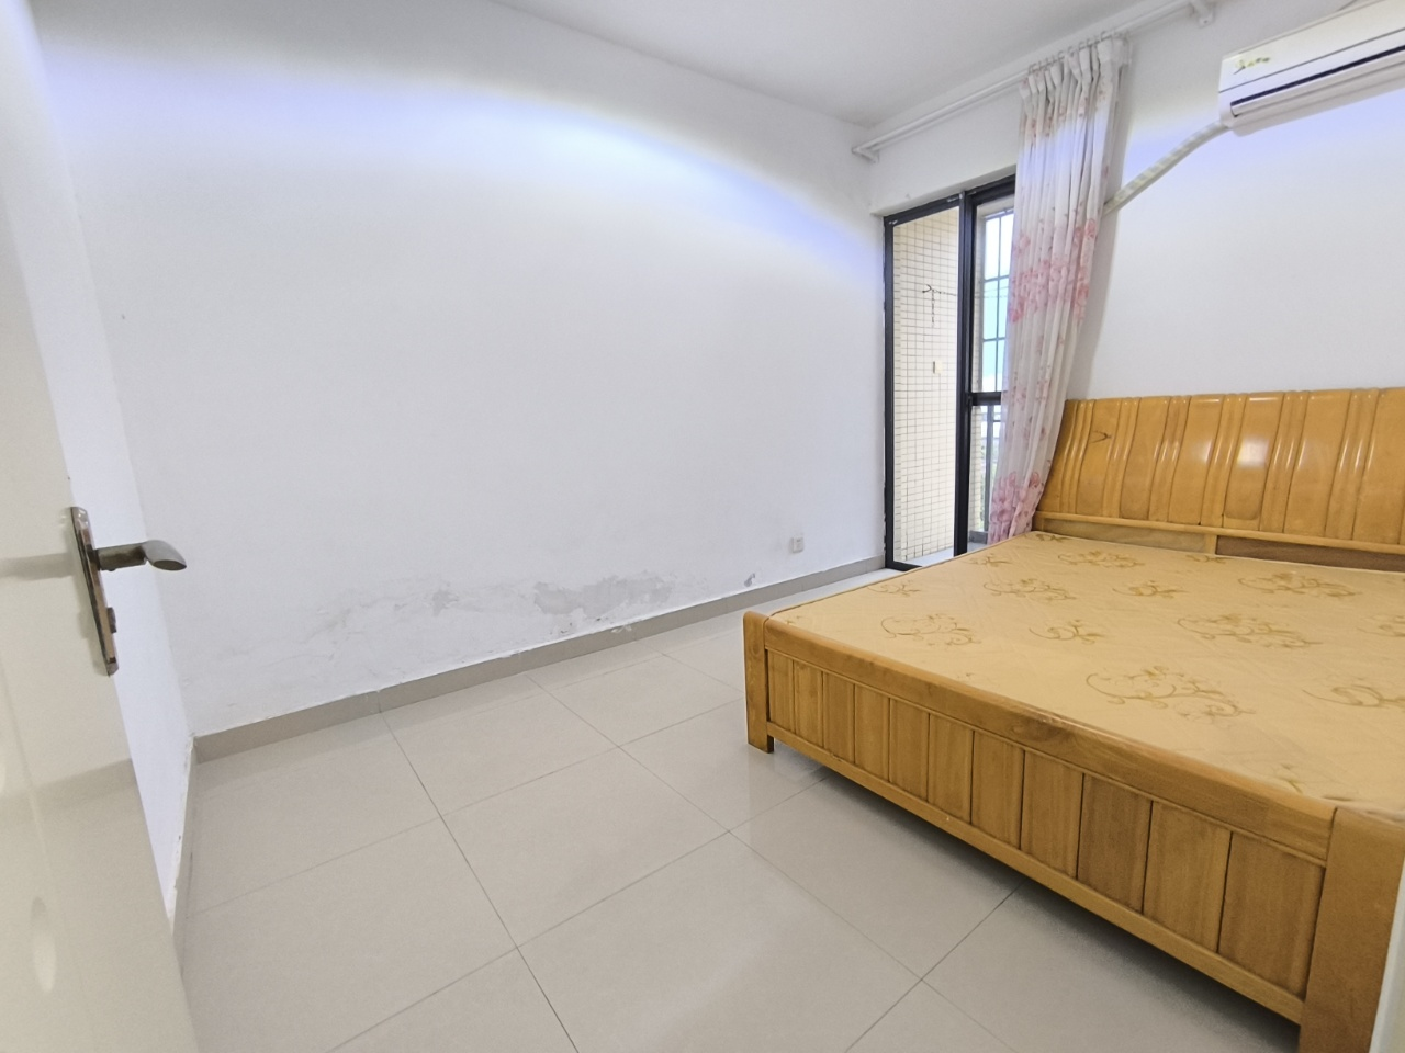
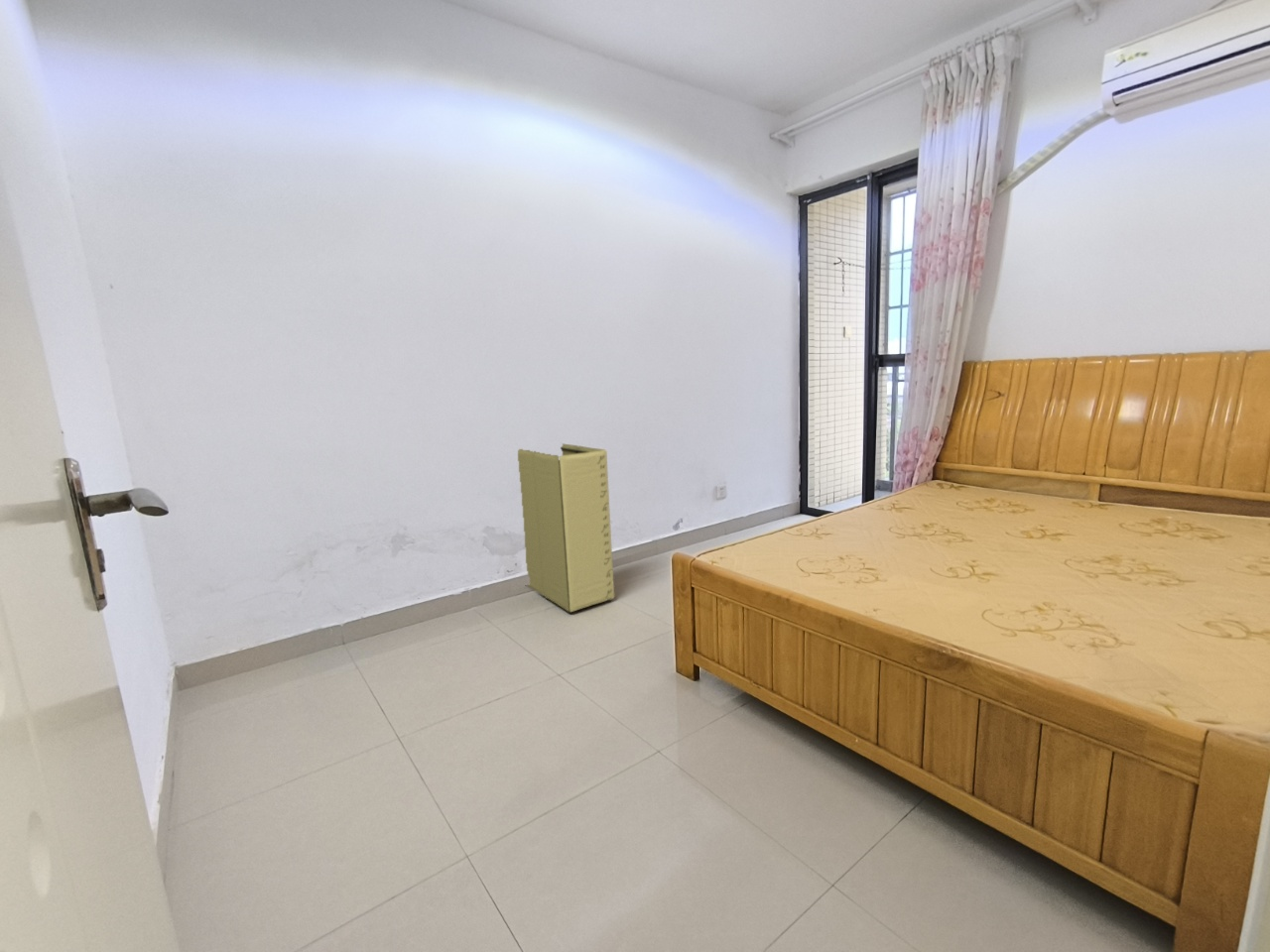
+ laundry hamper [517,442,615,615]
